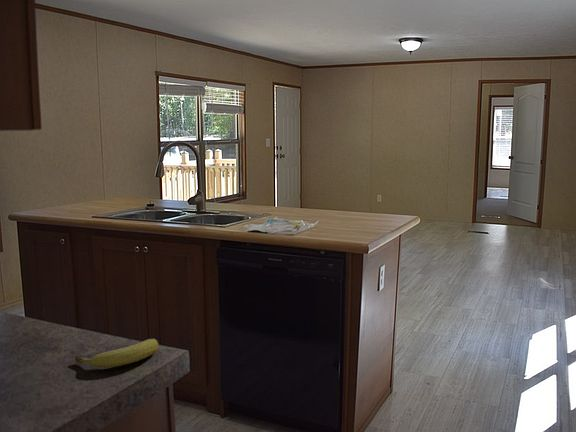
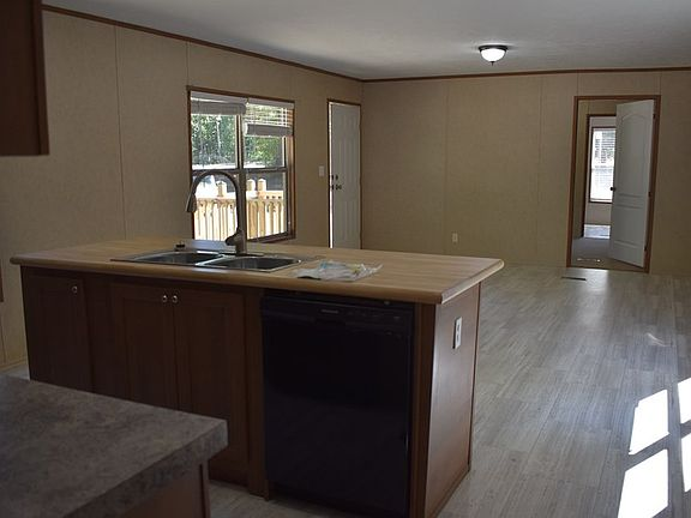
- fruit [74,338,159,369]
